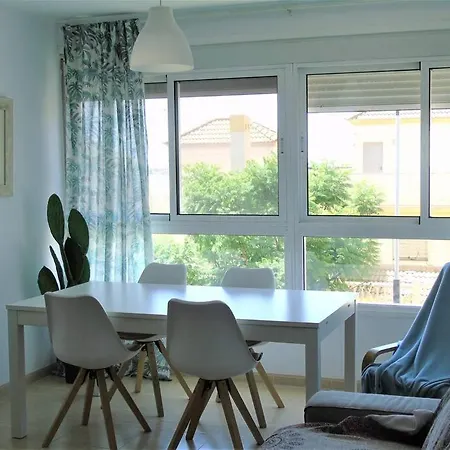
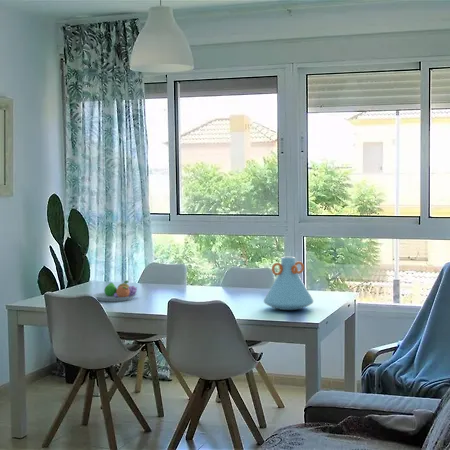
+ vase [263,256,314,311]
+ fruit bowl [92,280,138,303]
